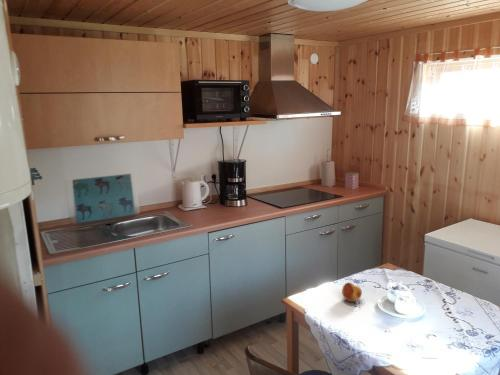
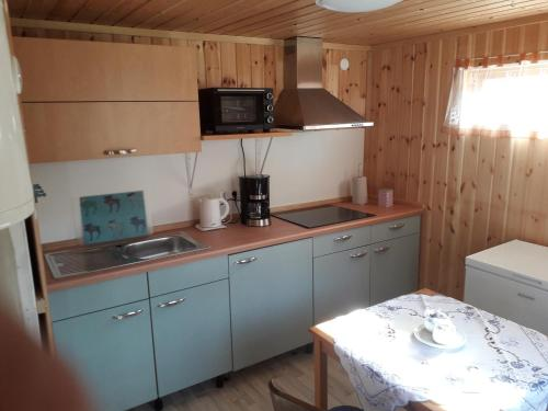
- fruit [341,282,363,303]
